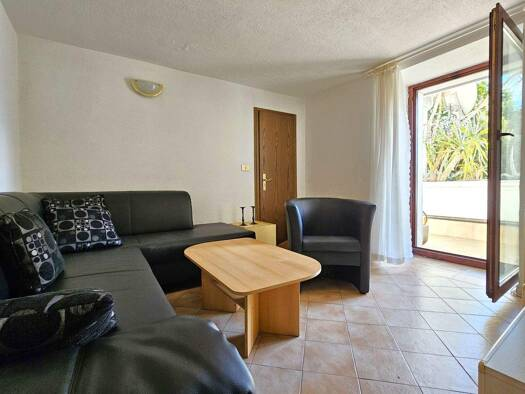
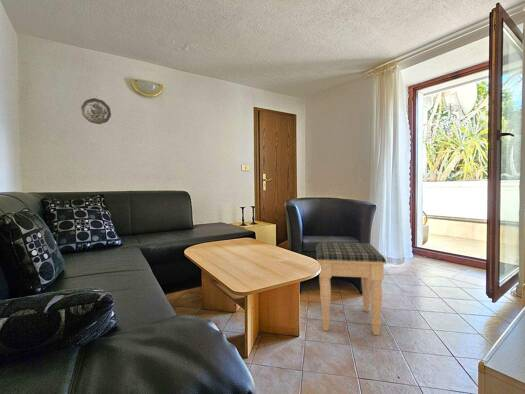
+ footstool [316,241,387,336]
+ decorative plate [80,97,112,125]
